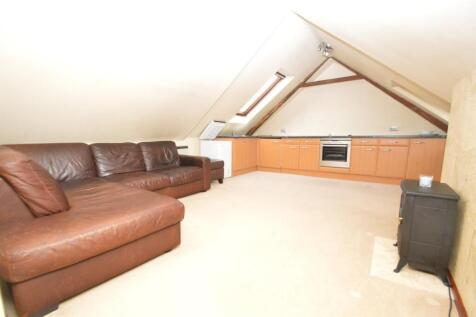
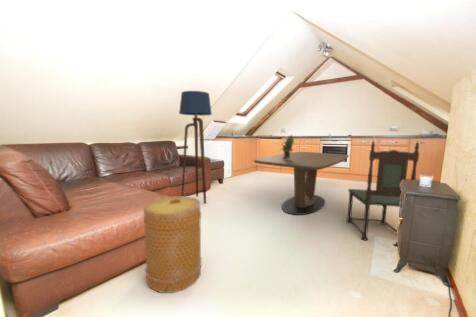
+ dining table [253,151,350,216]
+ dining chair [345,139,420,241]
+ basket [142,195,203,294]
+ floor lamp [178,90,213,204]
+ potted plant [279,134,297,160]
